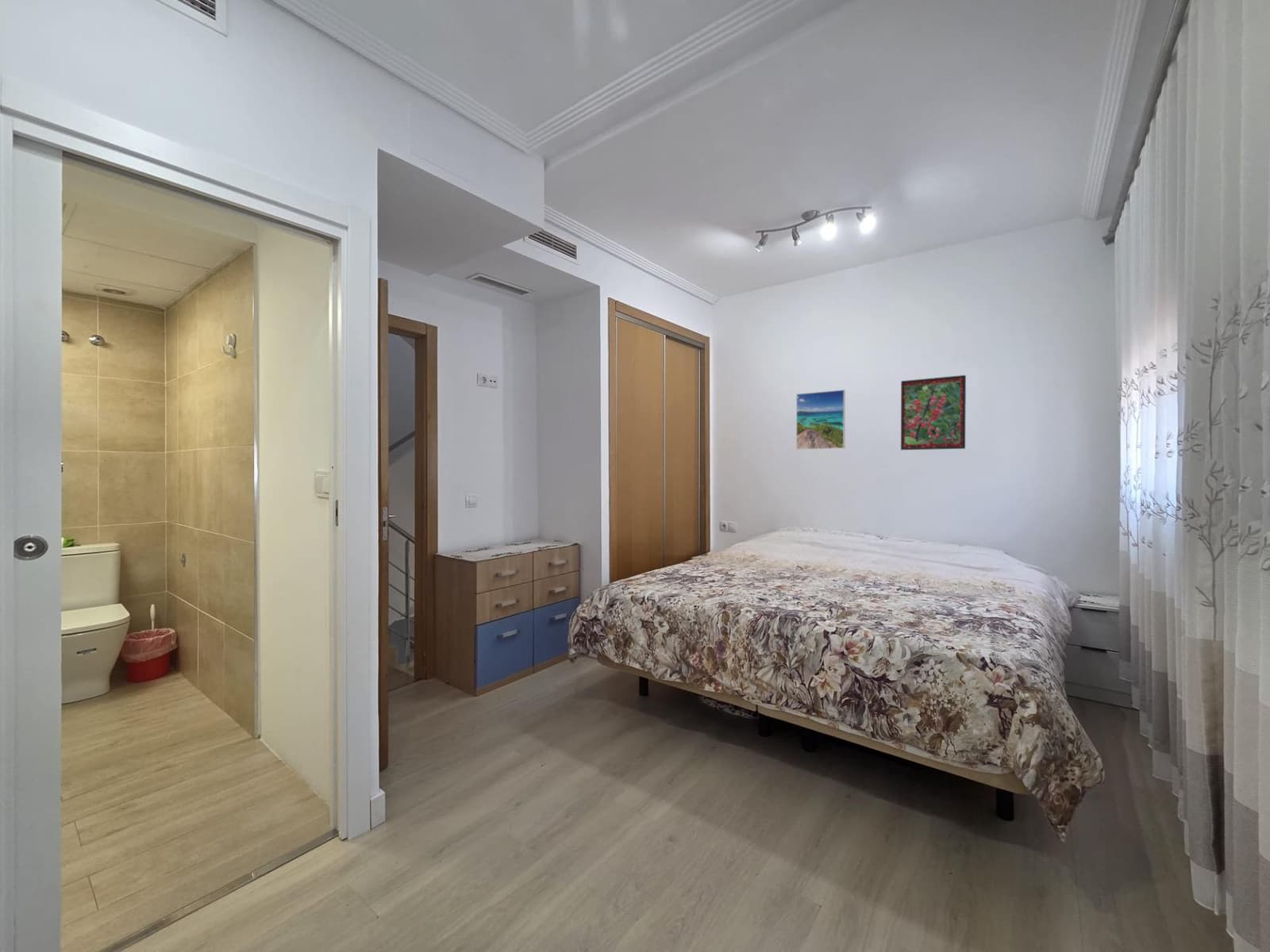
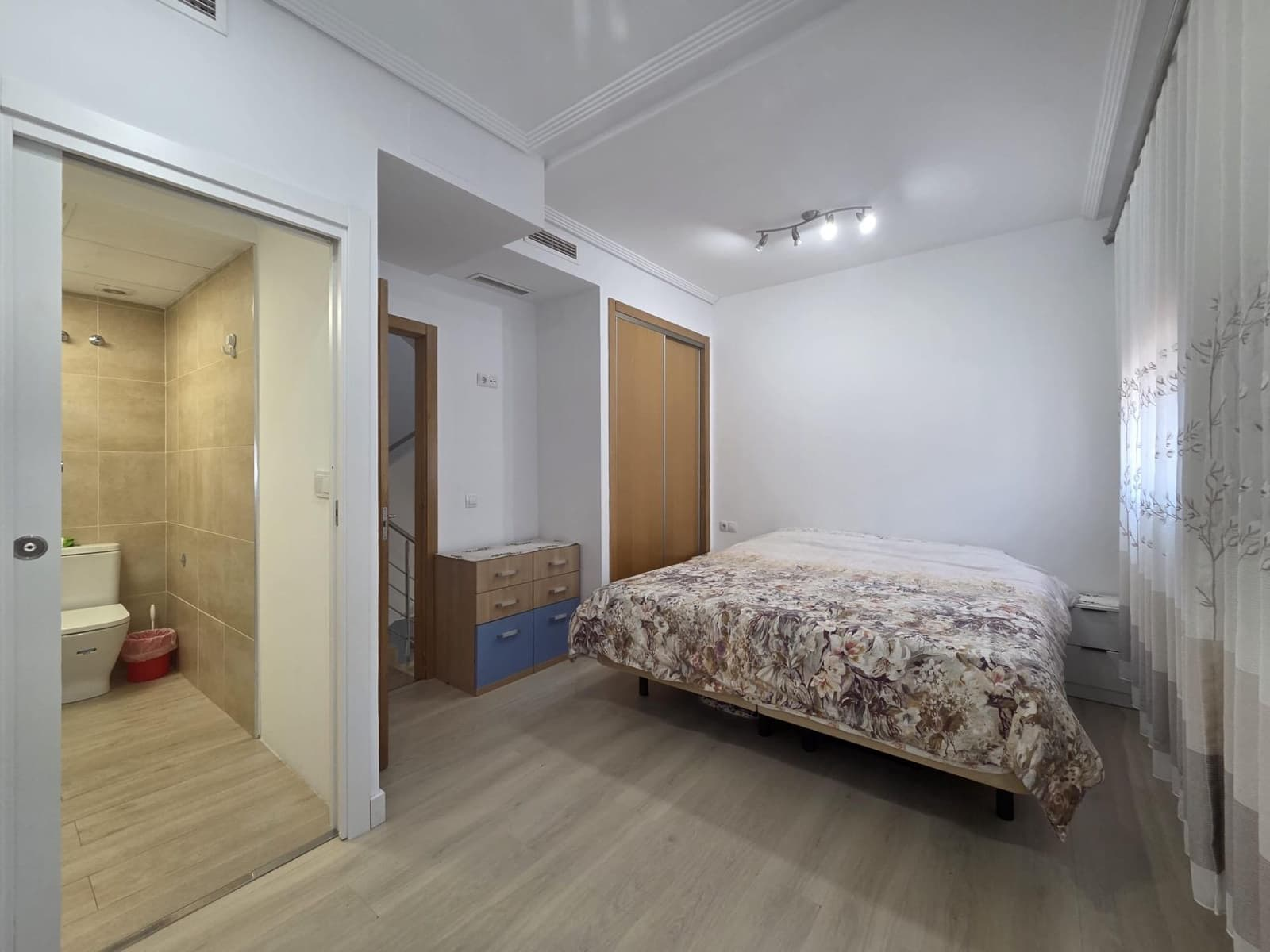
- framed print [795,389,846,451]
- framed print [900,374,967,451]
